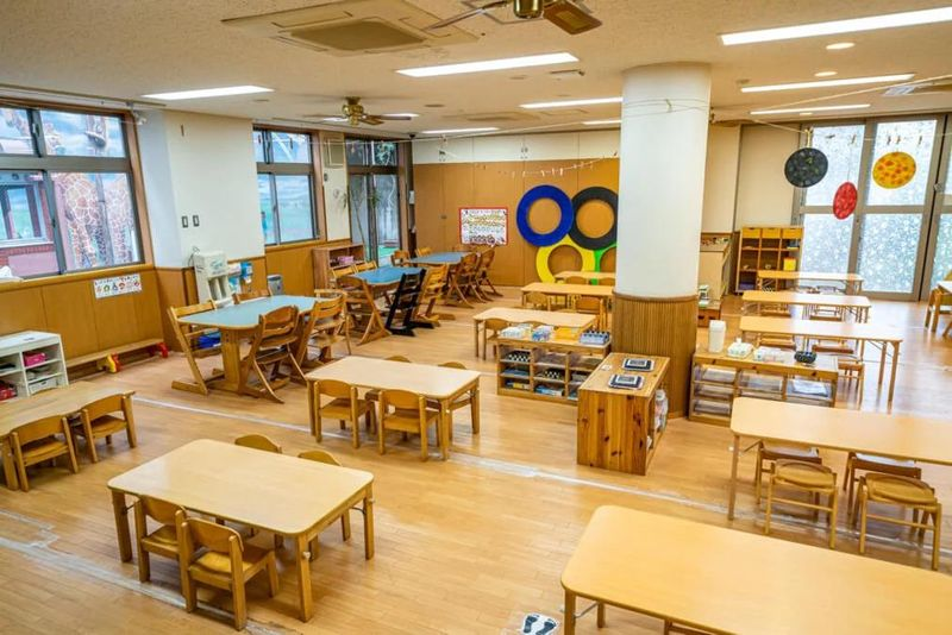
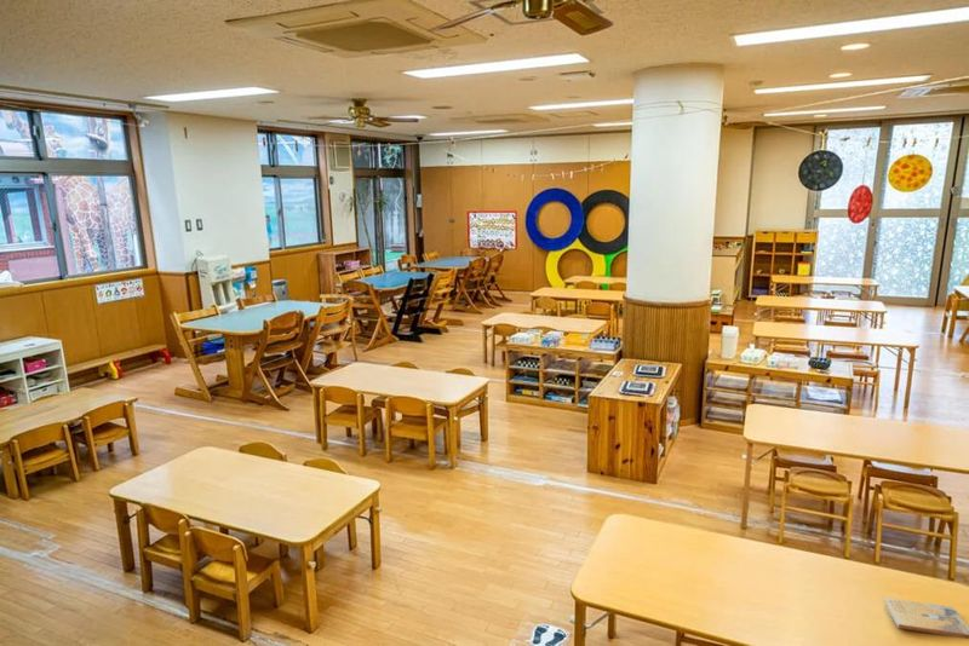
+ book [883,596,969,640]
